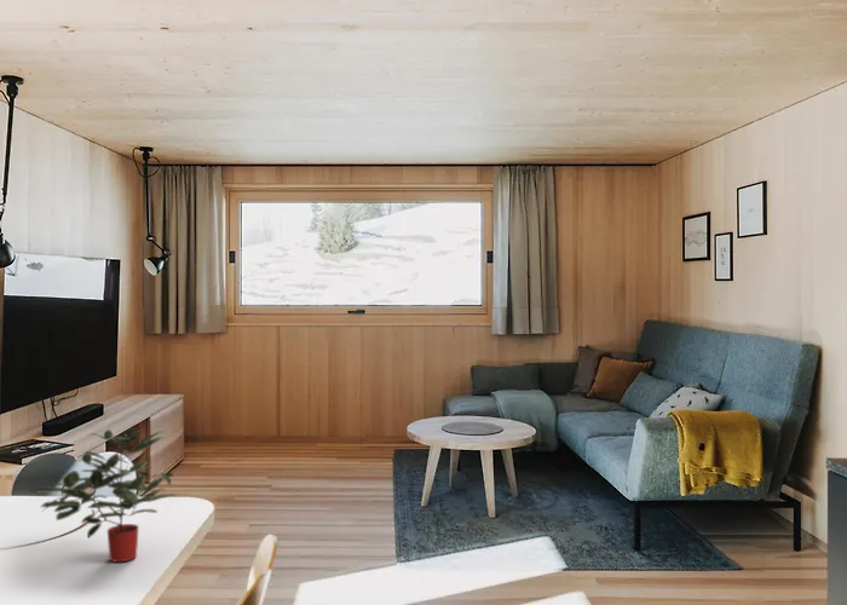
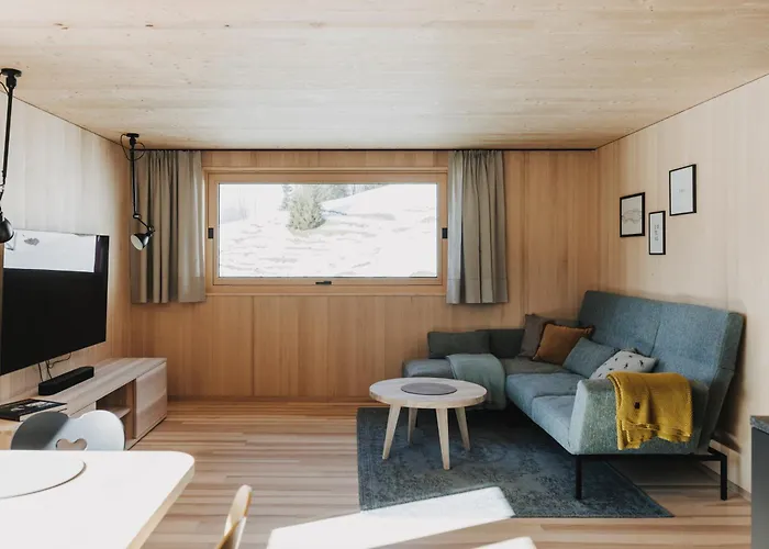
- potted plant [30,427,179,564]
